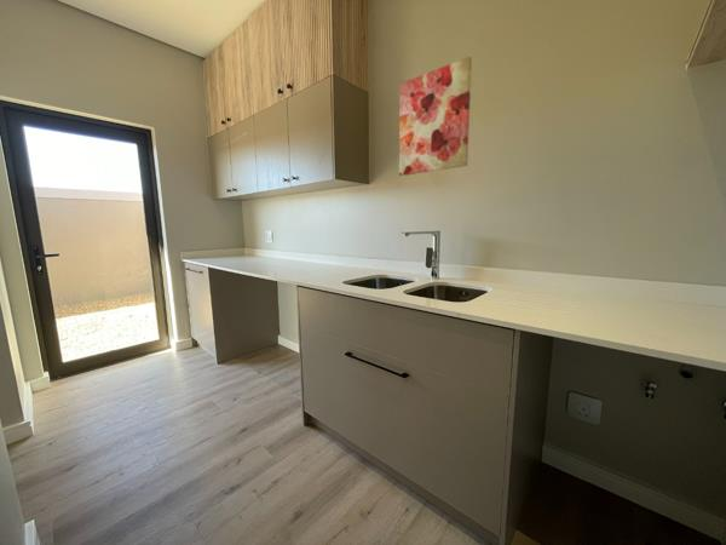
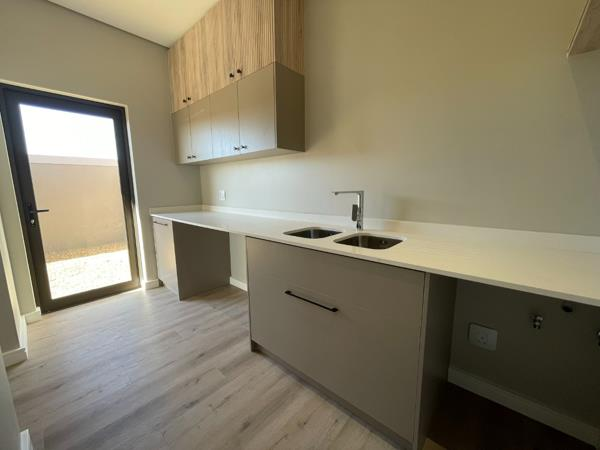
- wall art [398,56,473,177]
